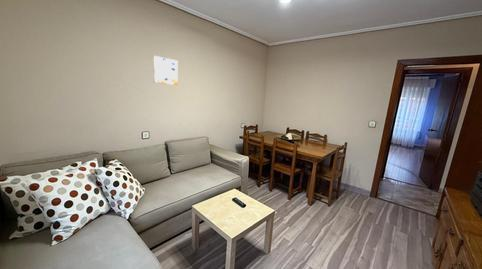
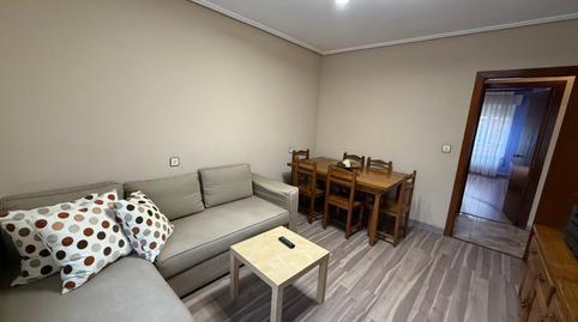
- wall art [152,55,179,86]
